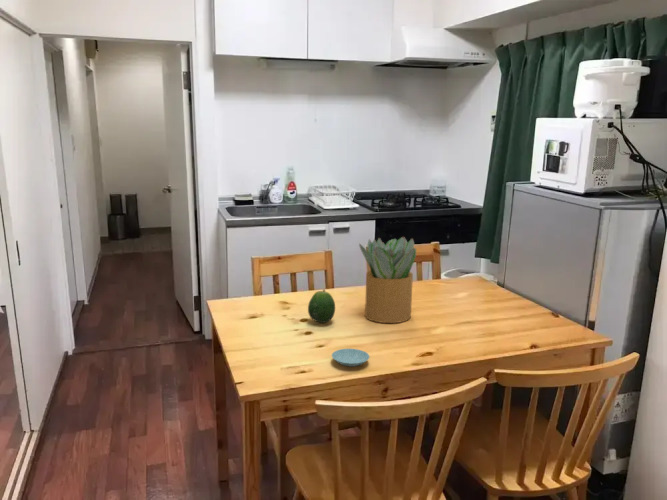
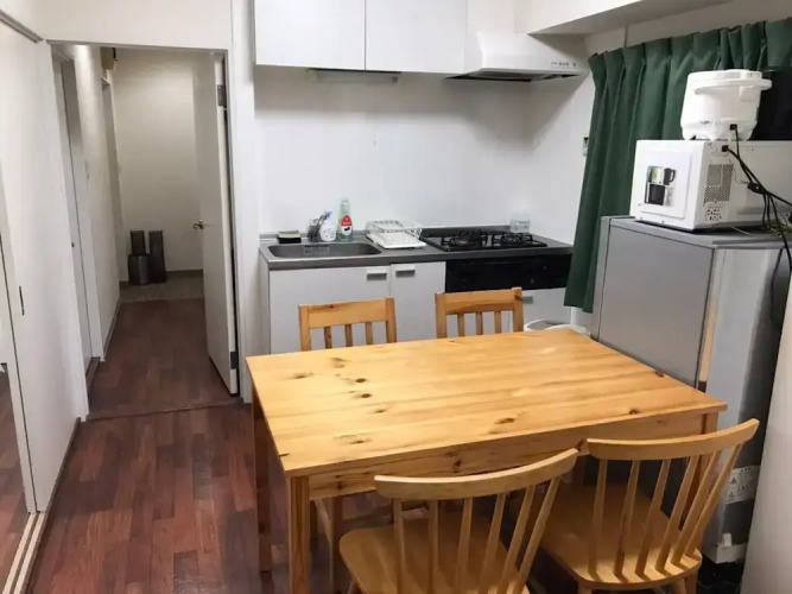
- fruit [307,288,336,324]
- saucer [331,348,370,367]
- potted plant [358,236,417,324]
